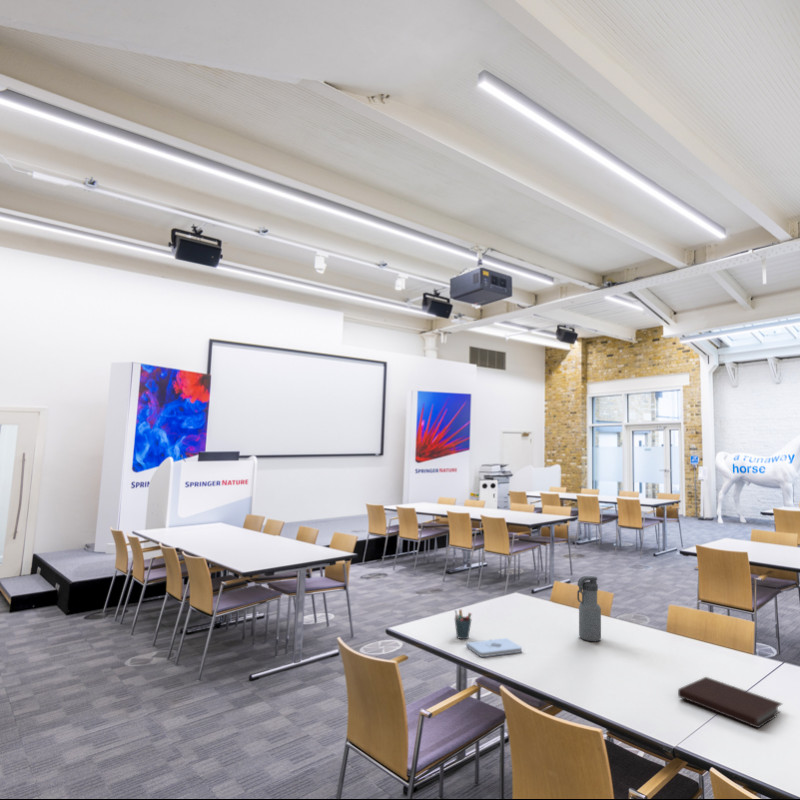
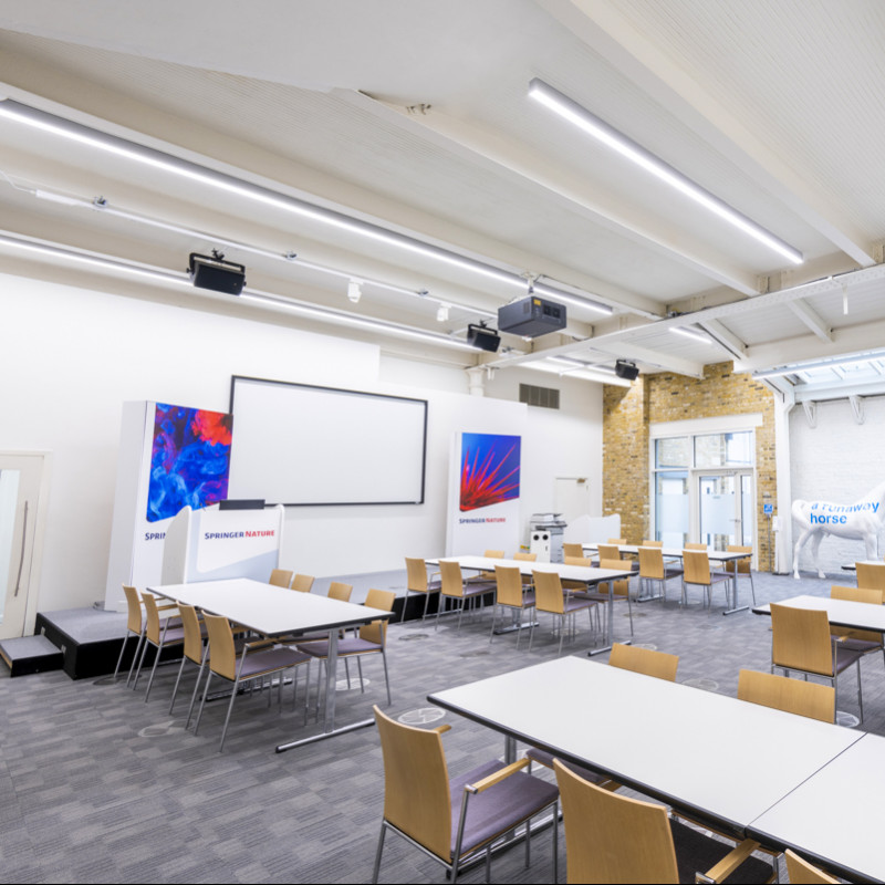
- water bottle [576,575,602,642]
- notepad [465,637,523,658]
- pen holder [454,609,473,640]
- notebook [677,676,784,729]
